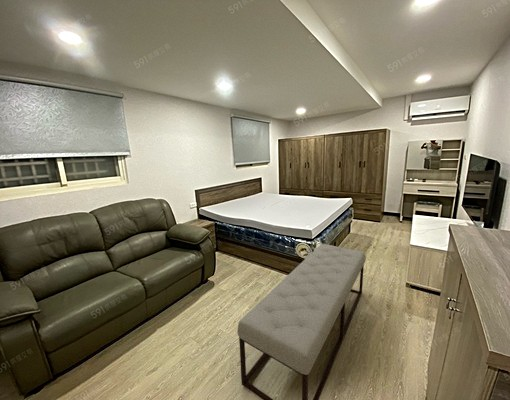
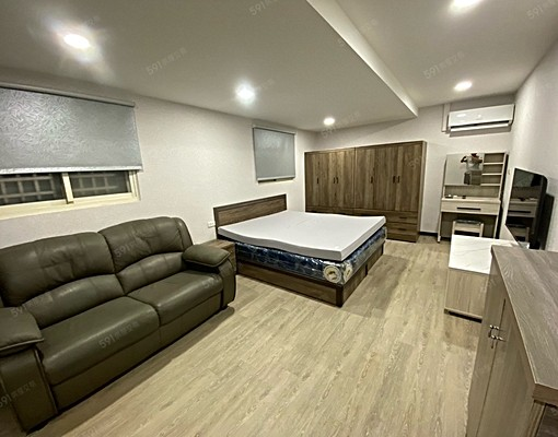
- bench [237,243,367,400]
